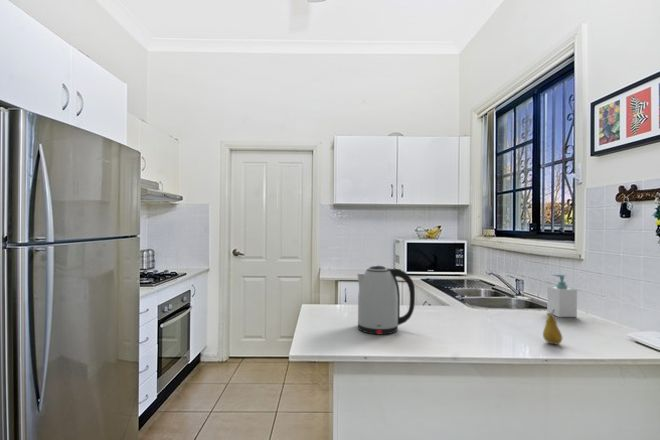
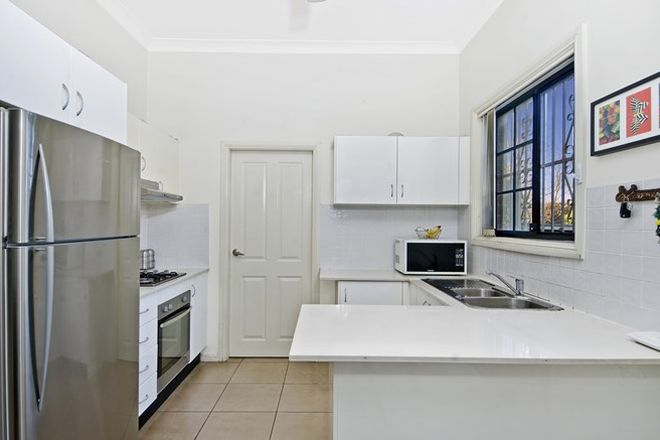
- fruit [542,310,563,345]
- kettle [356,265,416,336]
- soap bottle [546,273,578,318]
